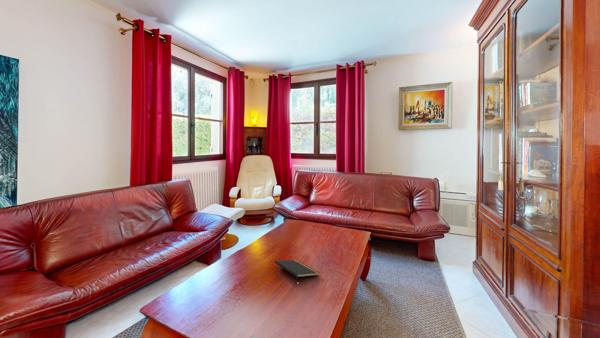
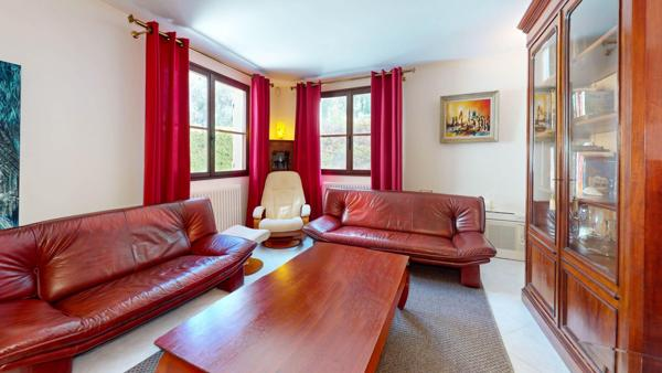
- notepad [274,259,320,281]
